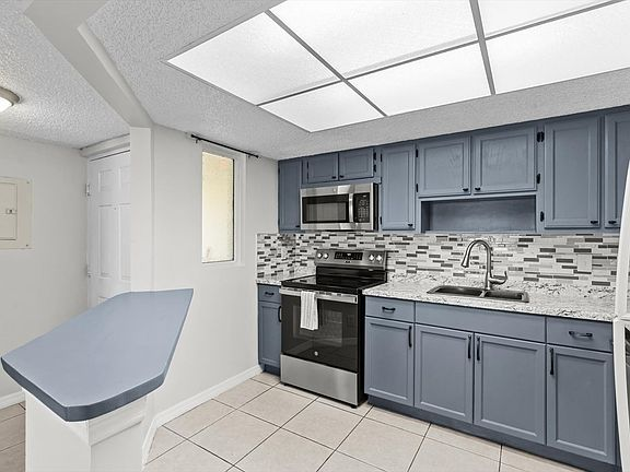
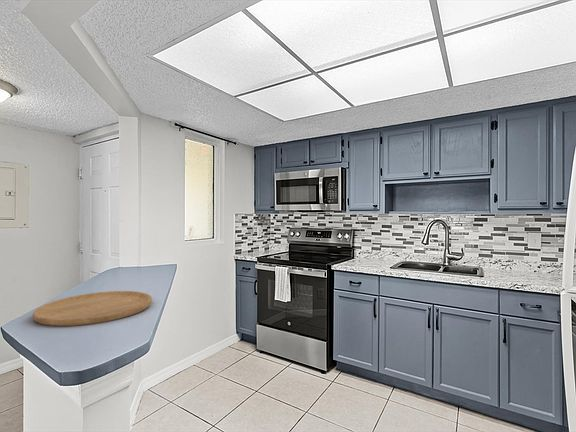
+ cutting board [32,290,153,327]
